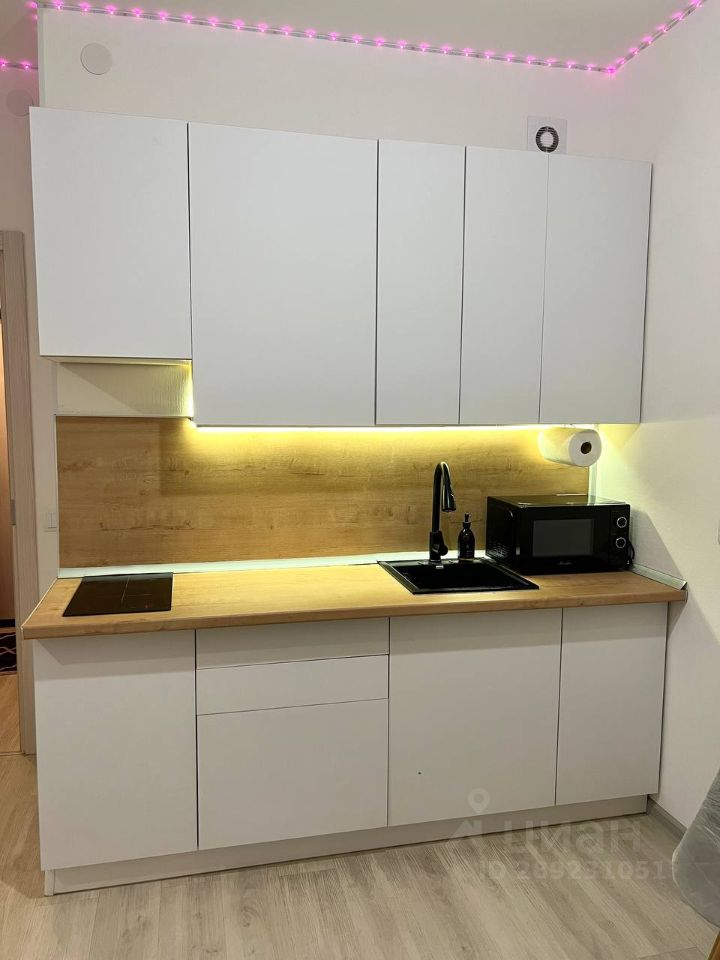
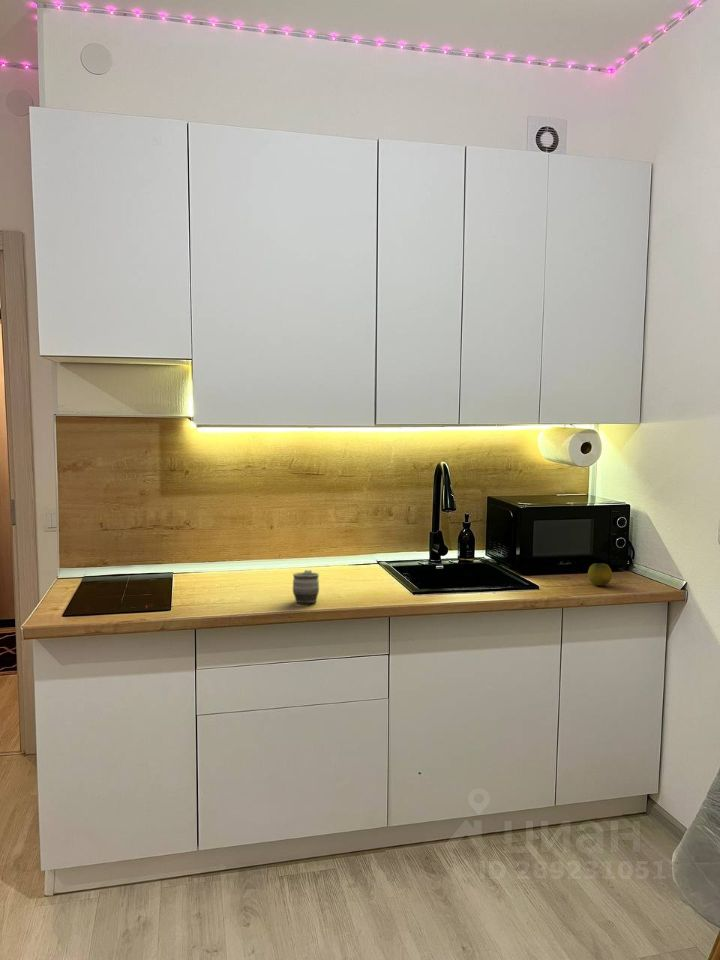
+ mug [292,569,320,605]
+ fruit [587,562,613,586]
